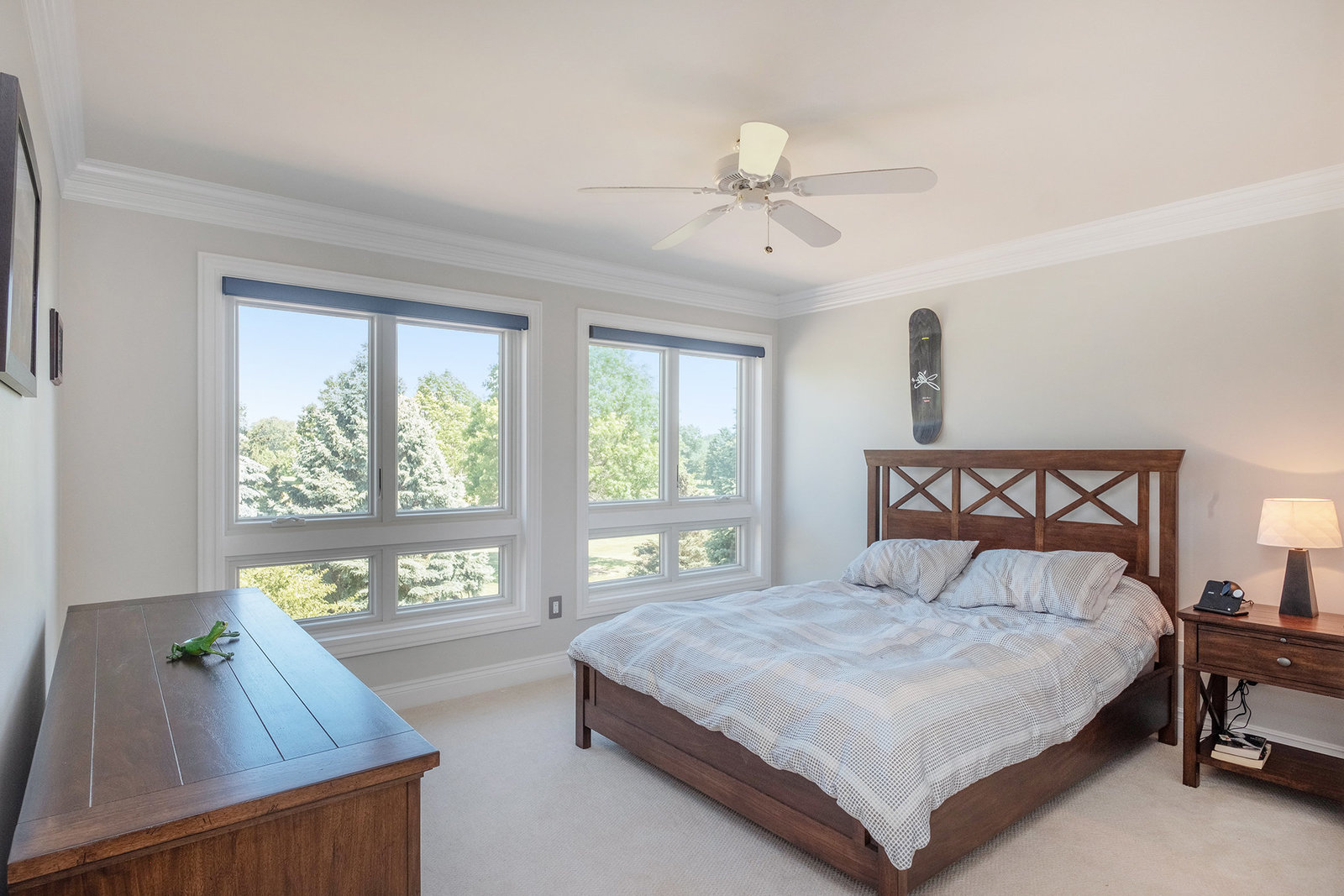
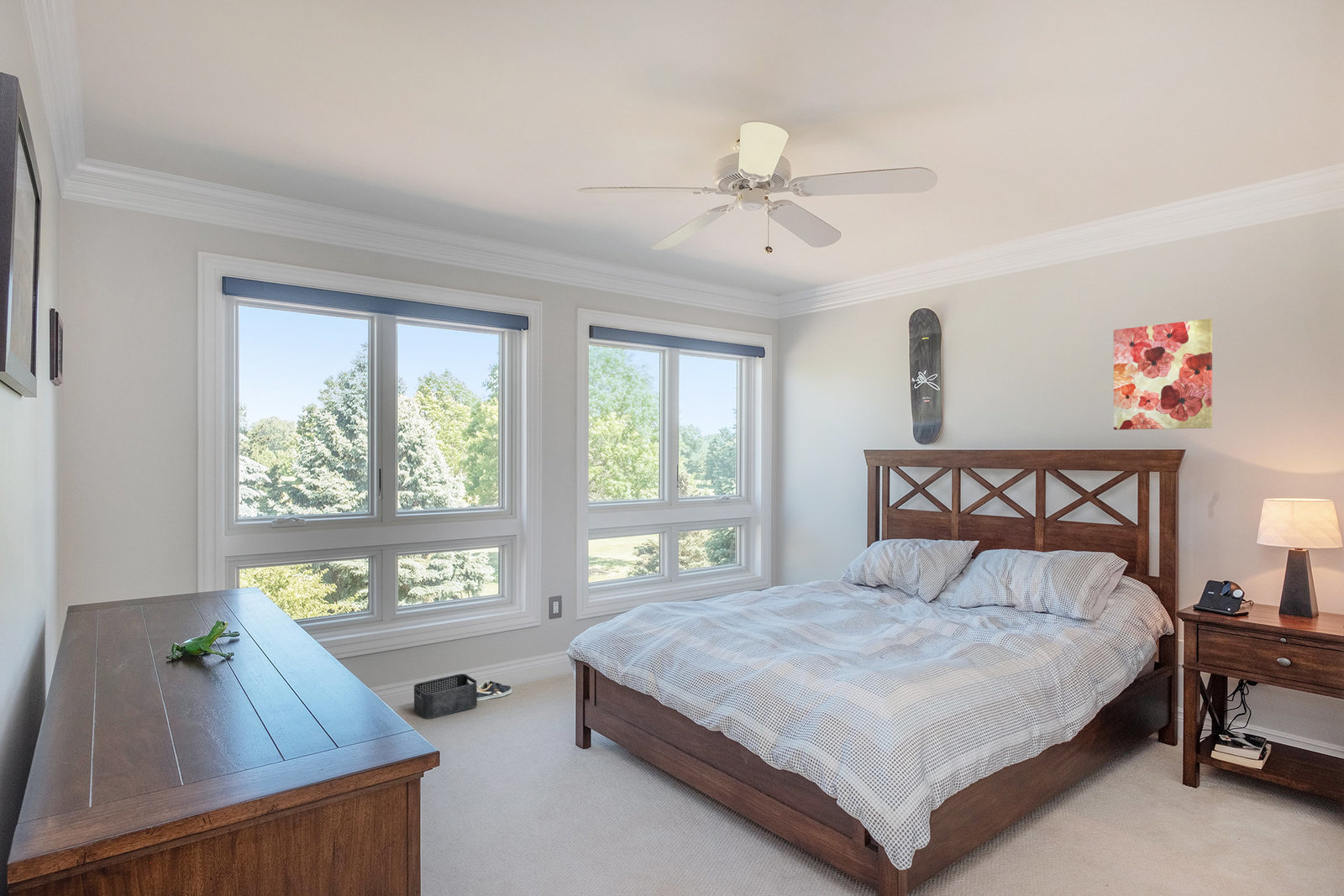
+ sneaker [476,679,512,702]
+ wall art [1113,317,1213,431]
+ storage bin [413,673,478,720]
